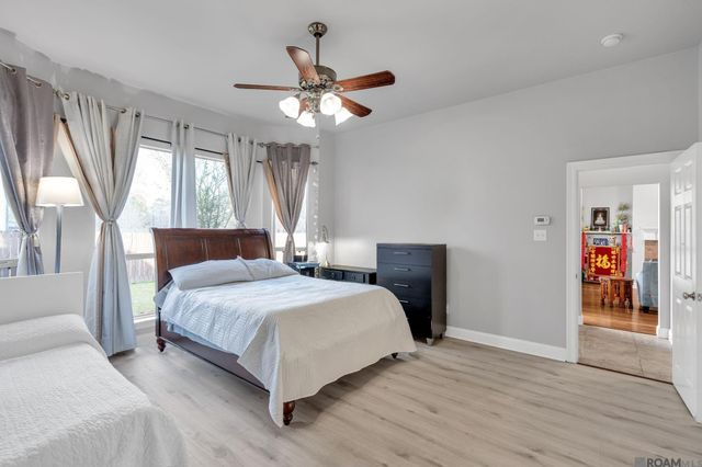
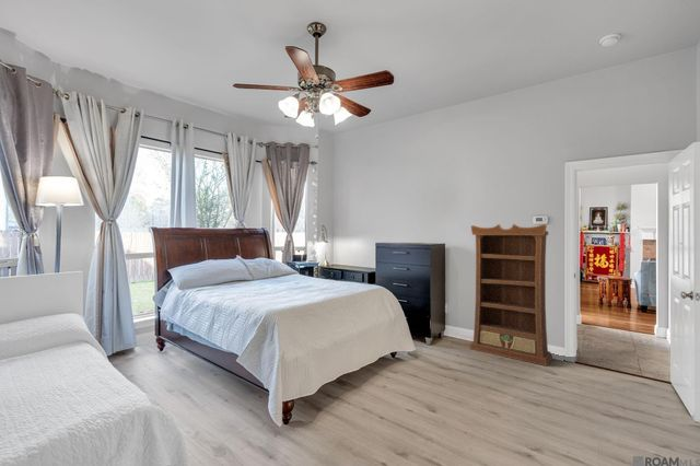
+ bookcase [468,223,553,366]
